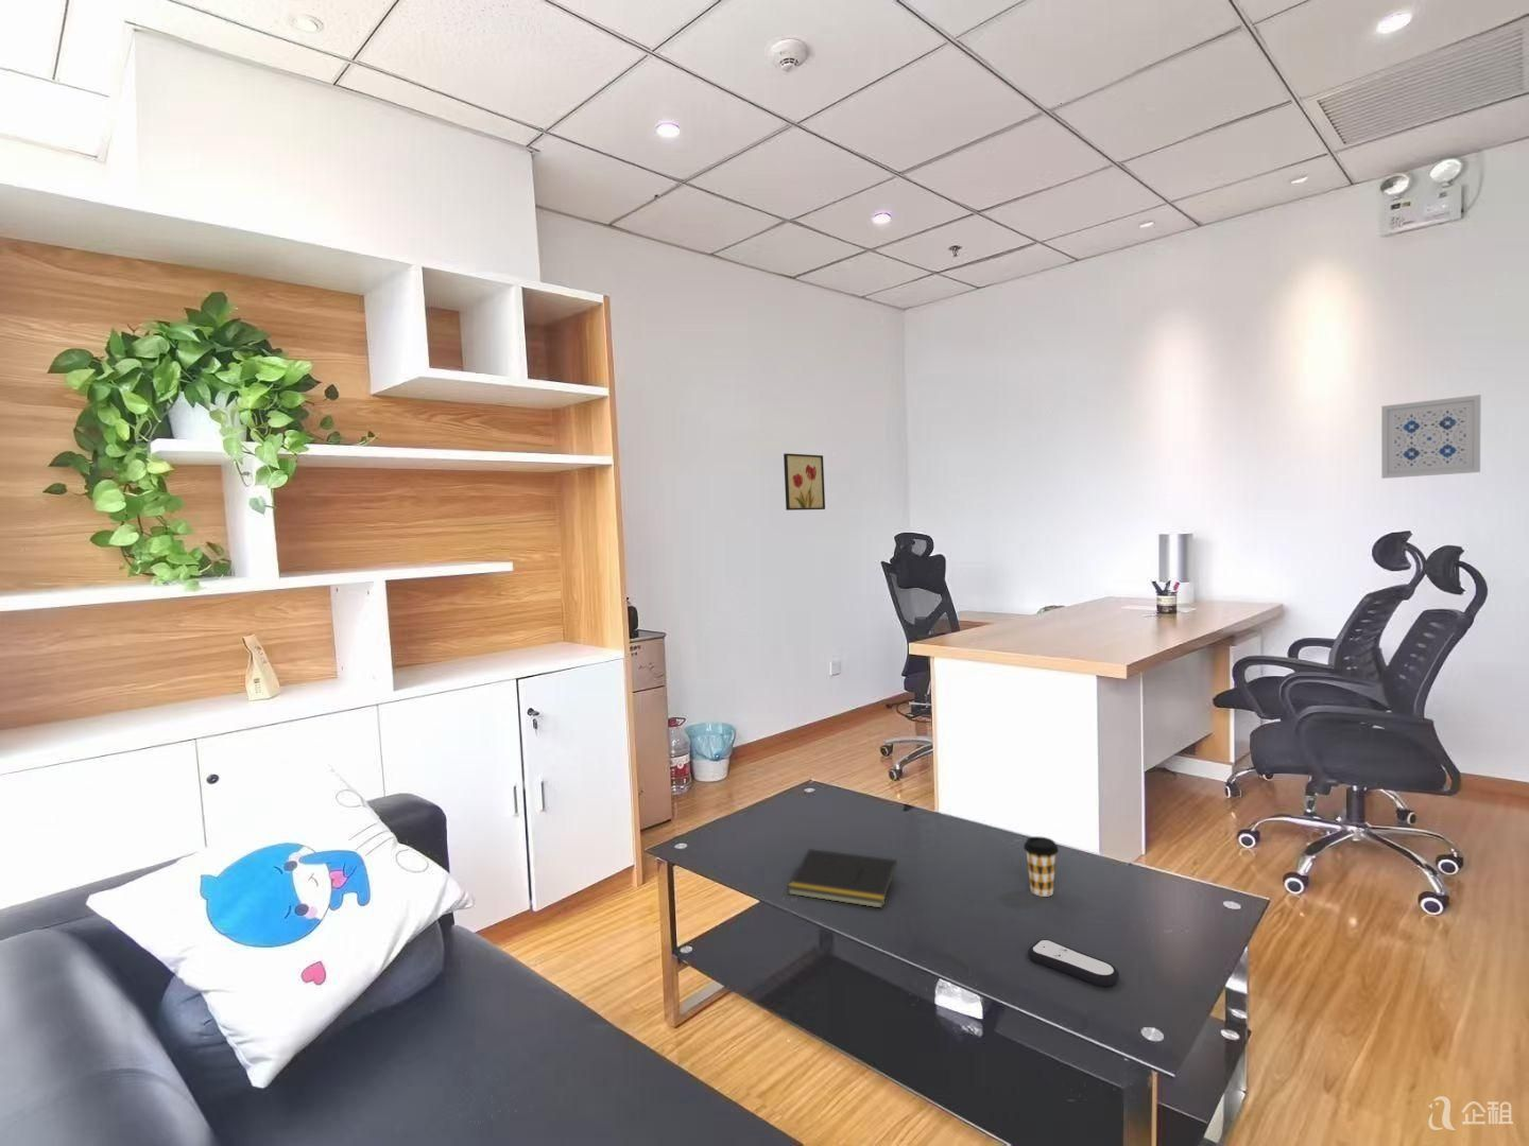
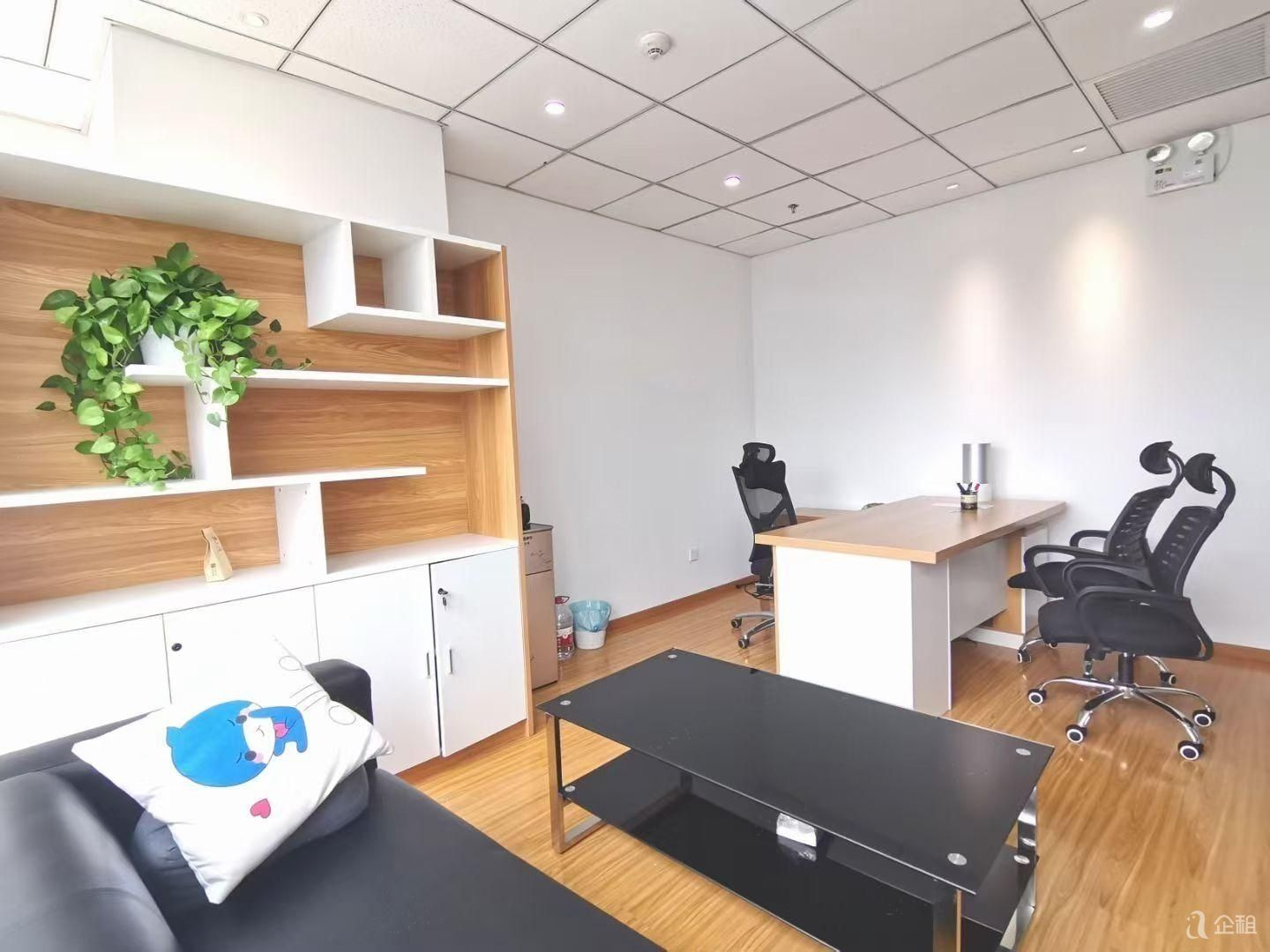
- coffee cup [1022,835,1059,898]
- remote control [1027,938,1120,987]
- wall art [1381,394,1482,479]
- wall art [783,453,826,512]
- notepad [787,847,898,909]
